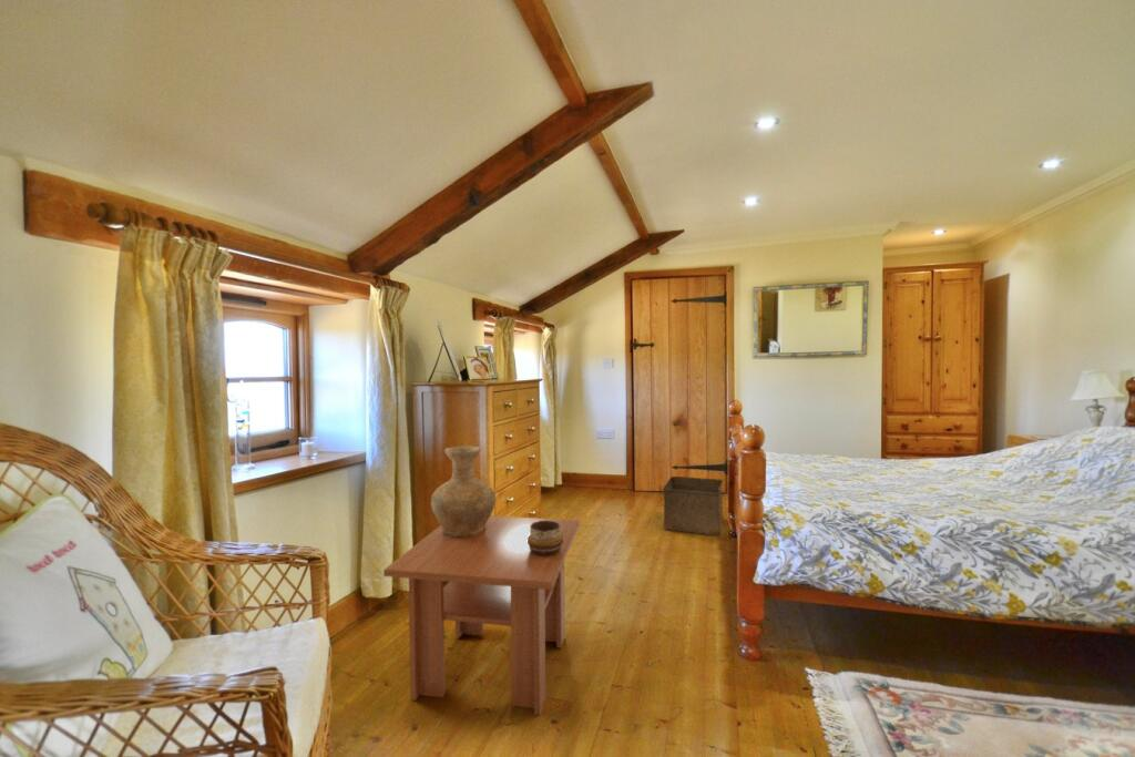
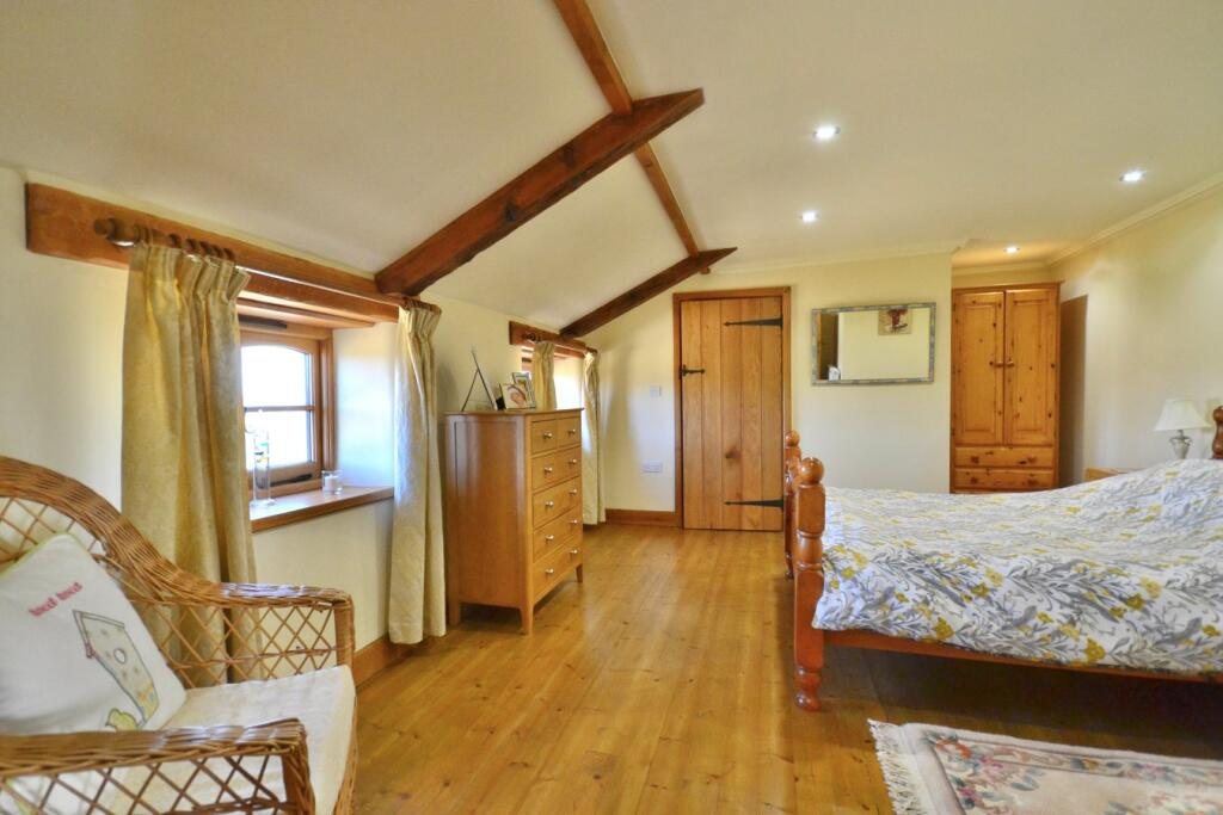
- decorative bowl [526,521,563,555]
- coffee table [382,514,581,716]
- storage bin [662,475,725,538]
- vase [430,446,497,539]
